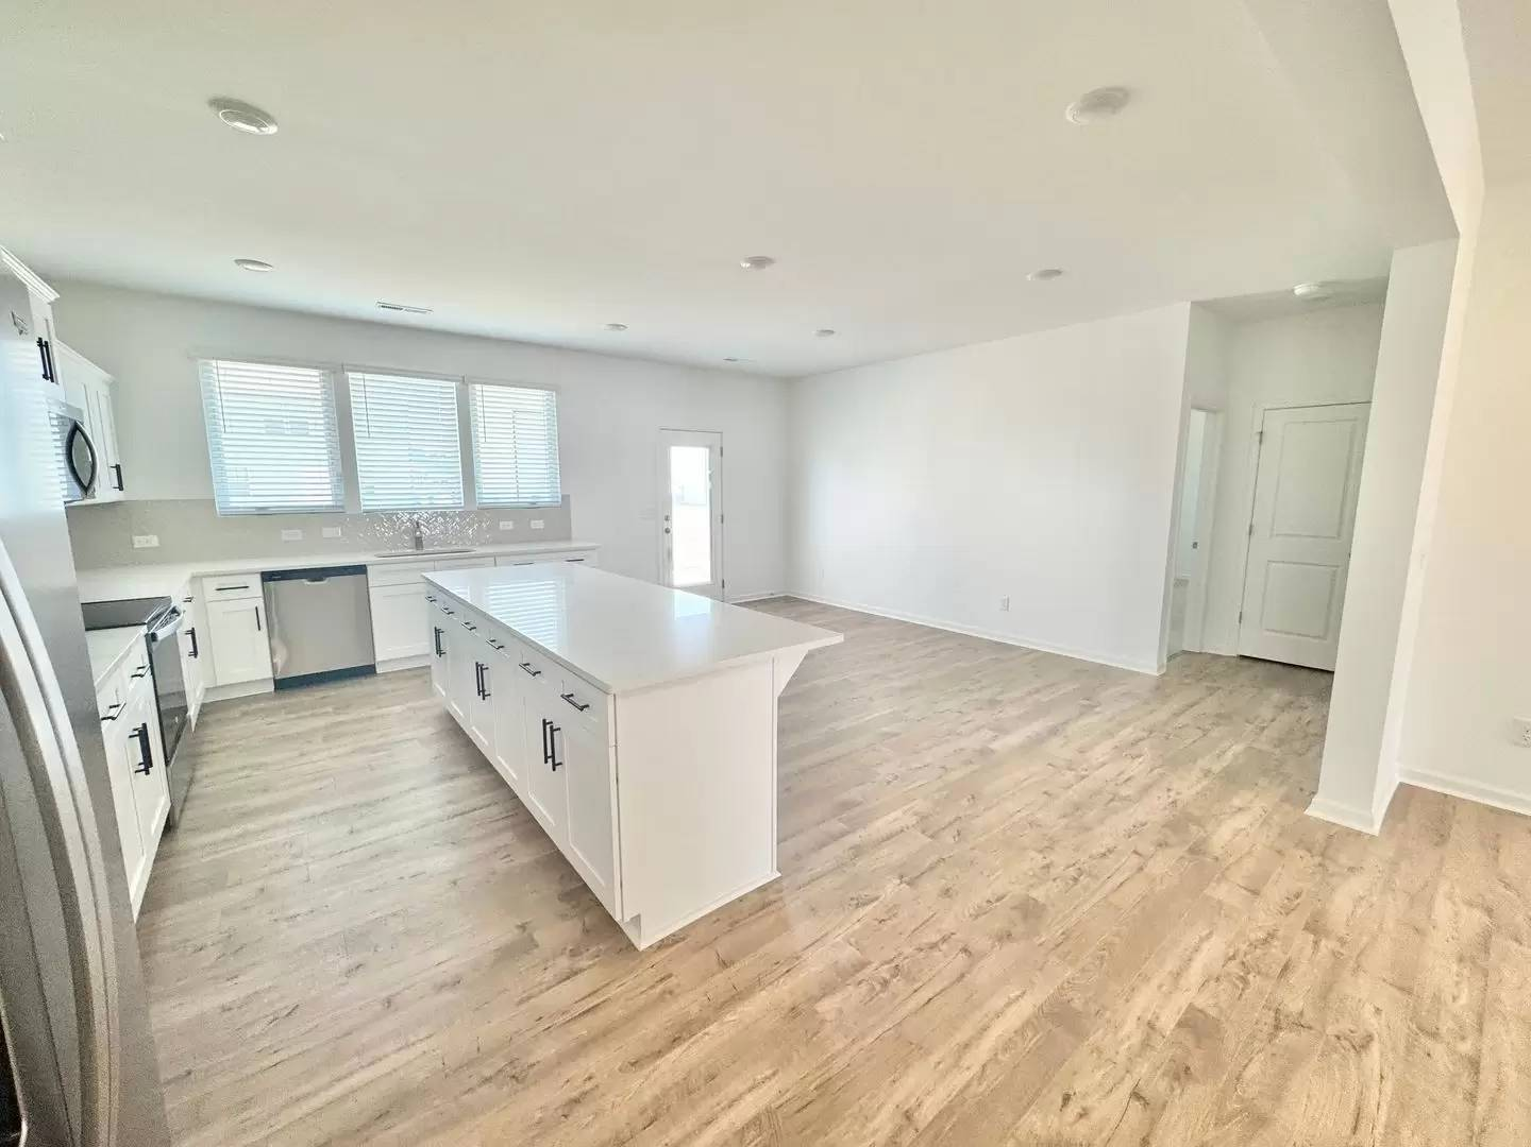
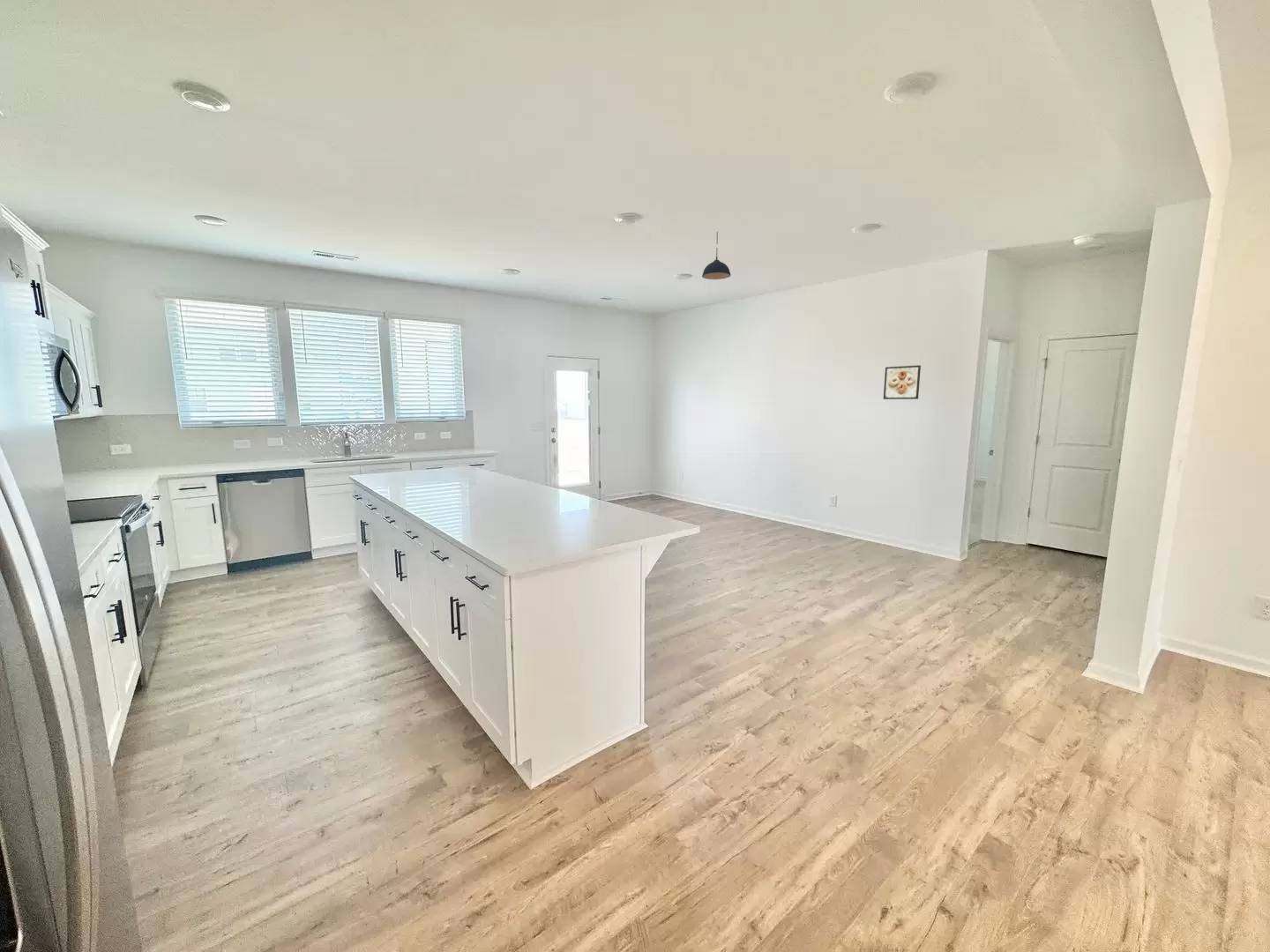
+ pendant light [701,231,731,280]
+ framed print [883,364,922,400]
